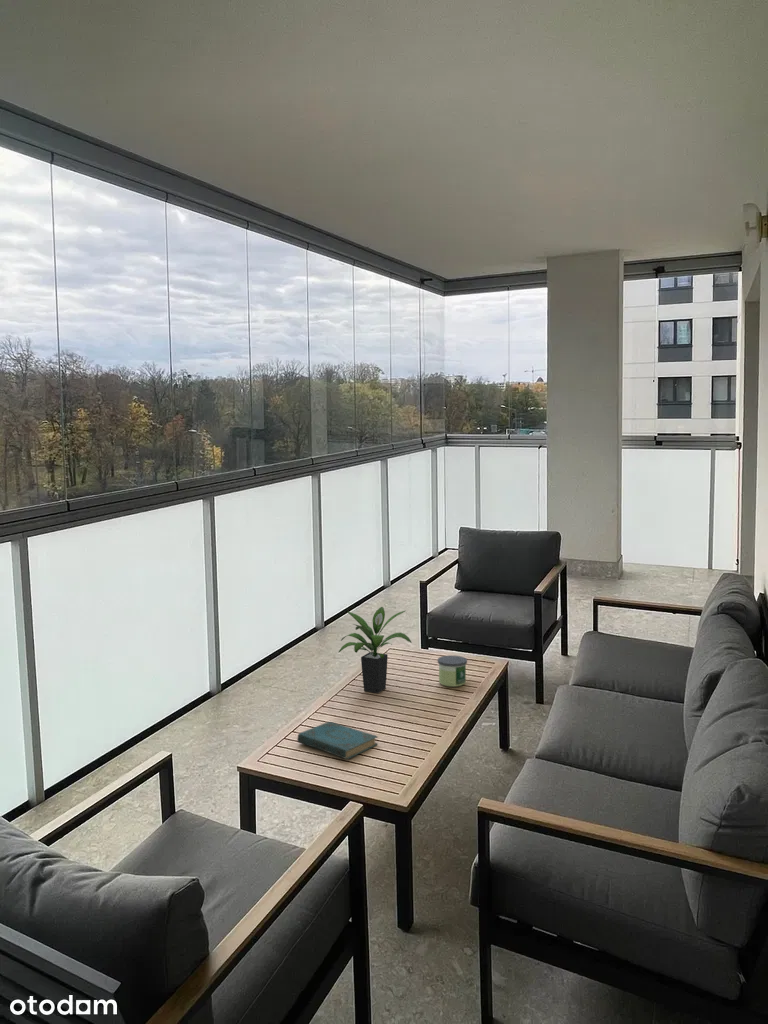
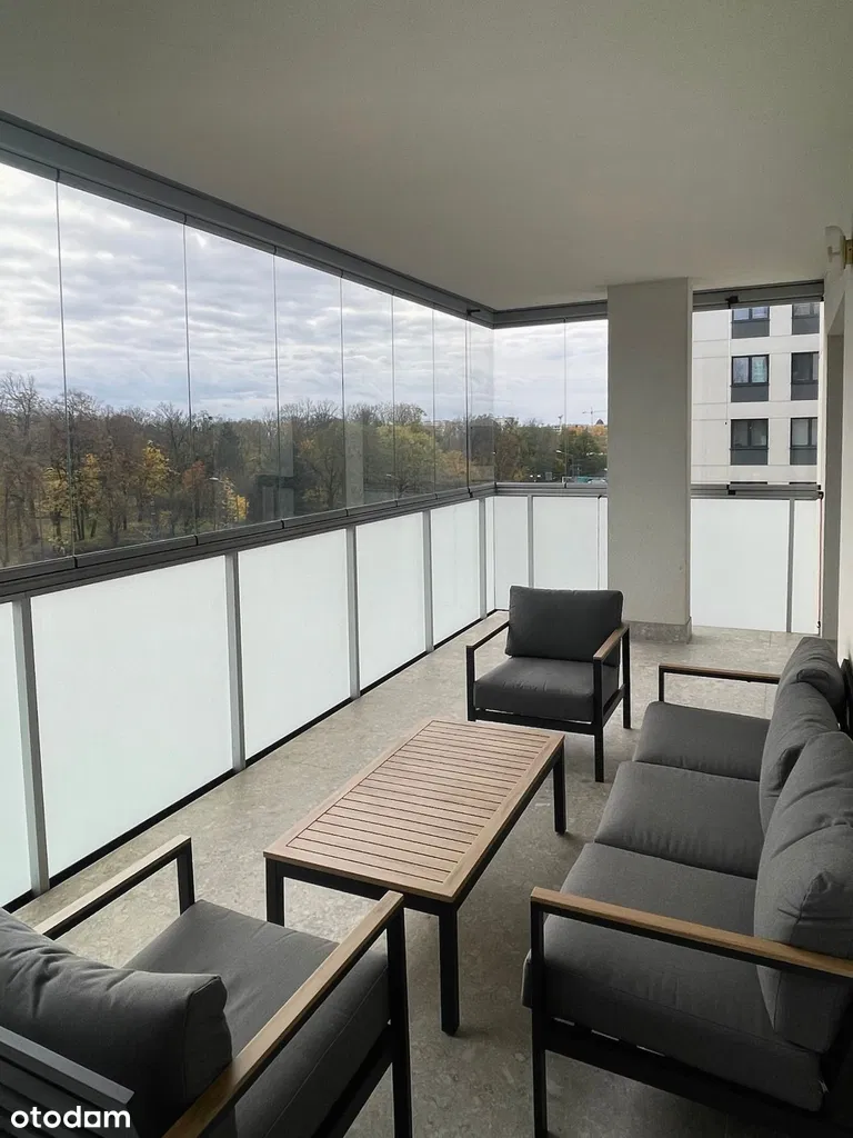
- book [296,721,379,760]
- potted plant [337,606,413,694]
- candle [437,654,468,688]
